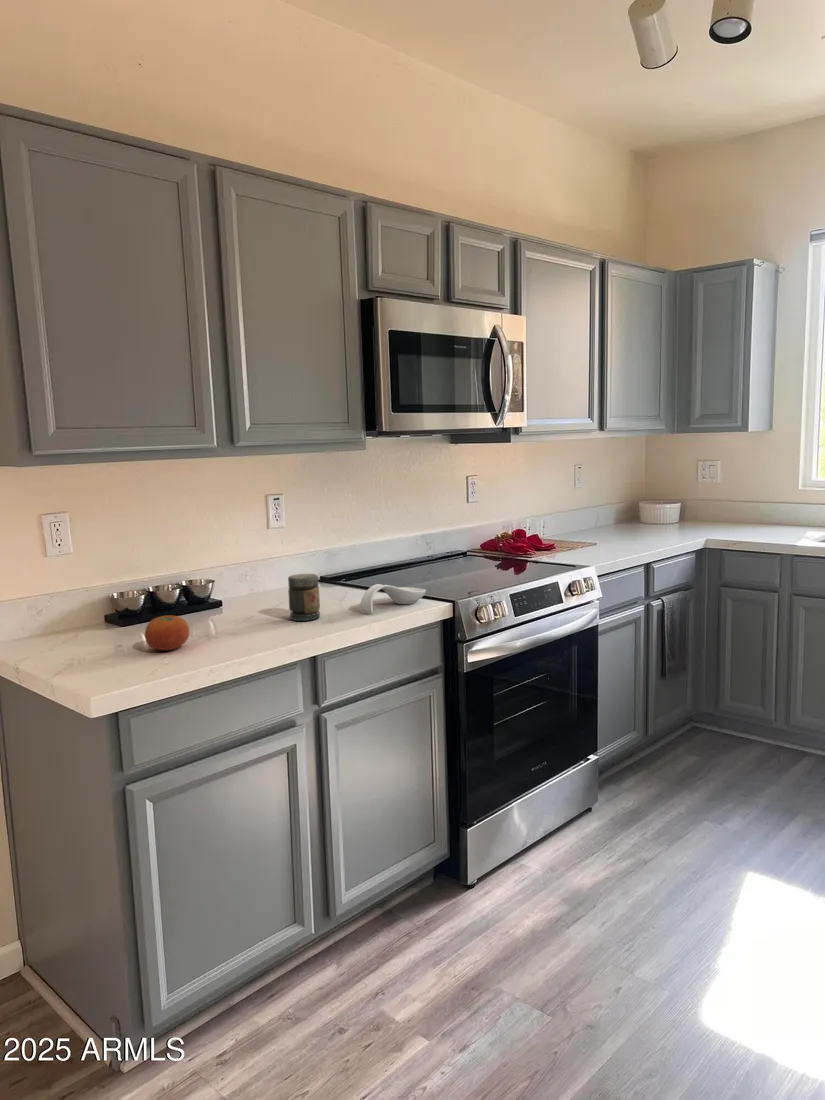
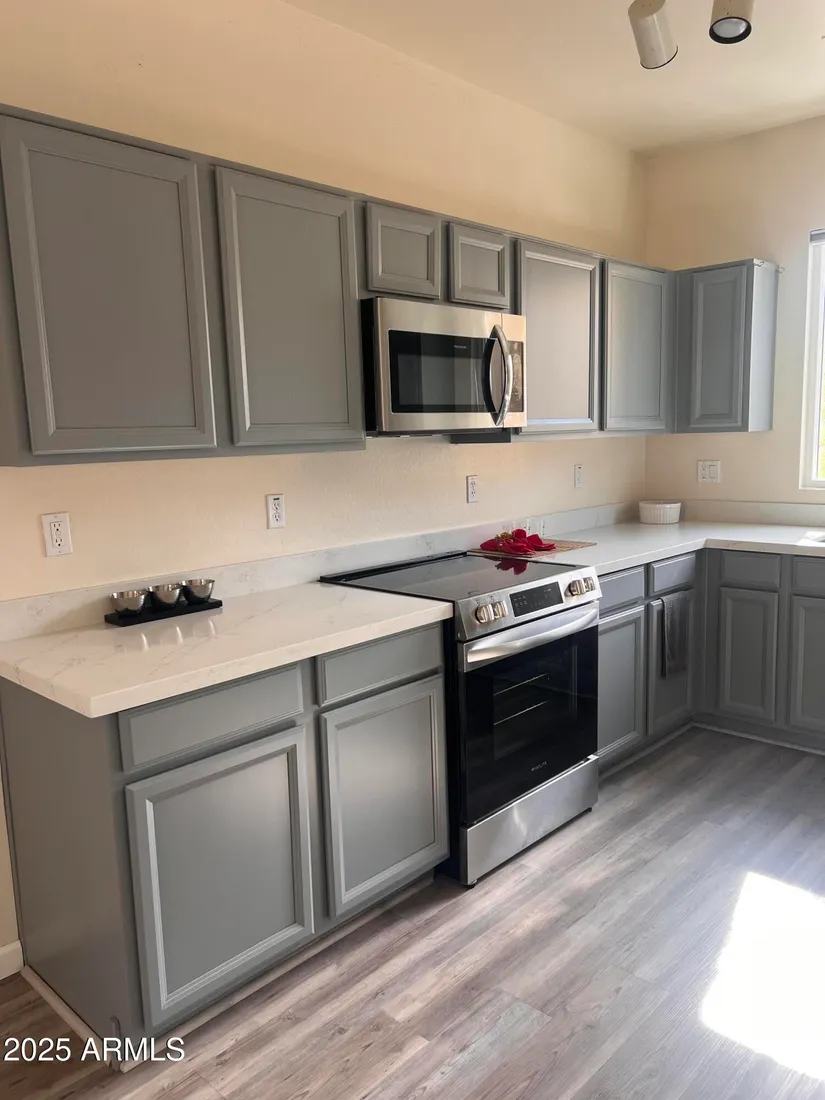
- jar [287,573,321,622]
- fruit [144,615,190,651]
- spoon rest [359,583,427,613]
